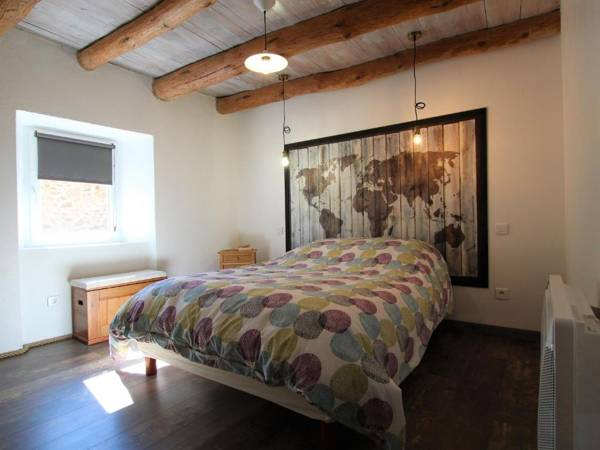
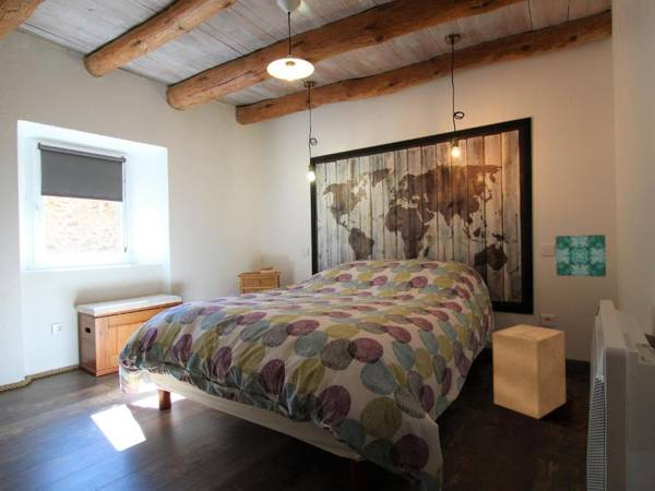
+ cardboard box [491,323,567,420]
+ wall art [555,233,607,278]
